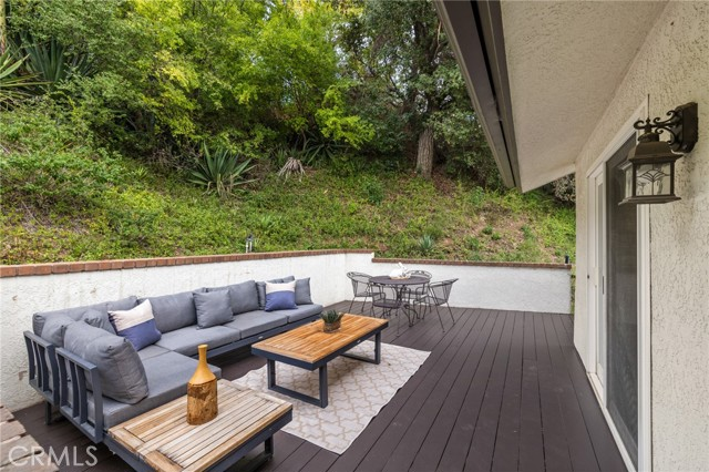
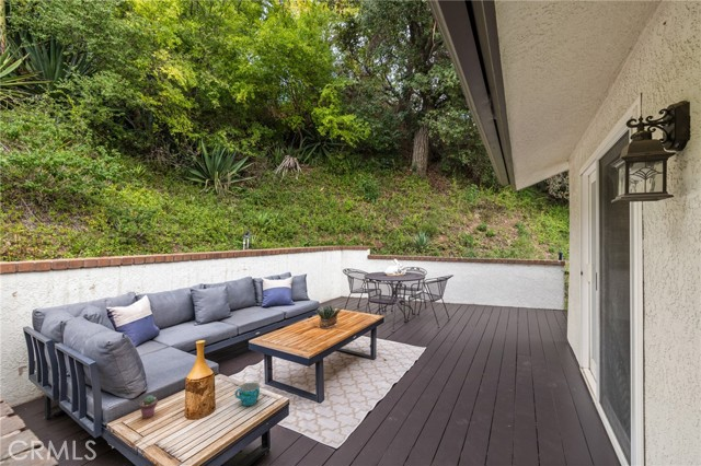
+ cup [234,382,261,407]
+ potted succulent [138,394,159,420]
